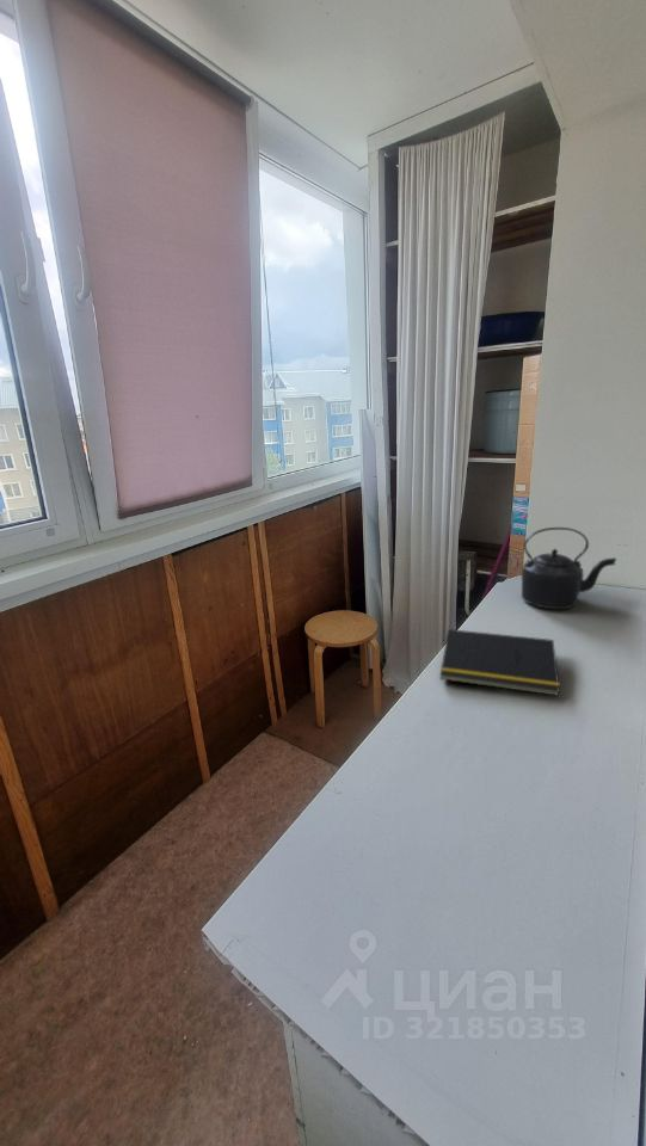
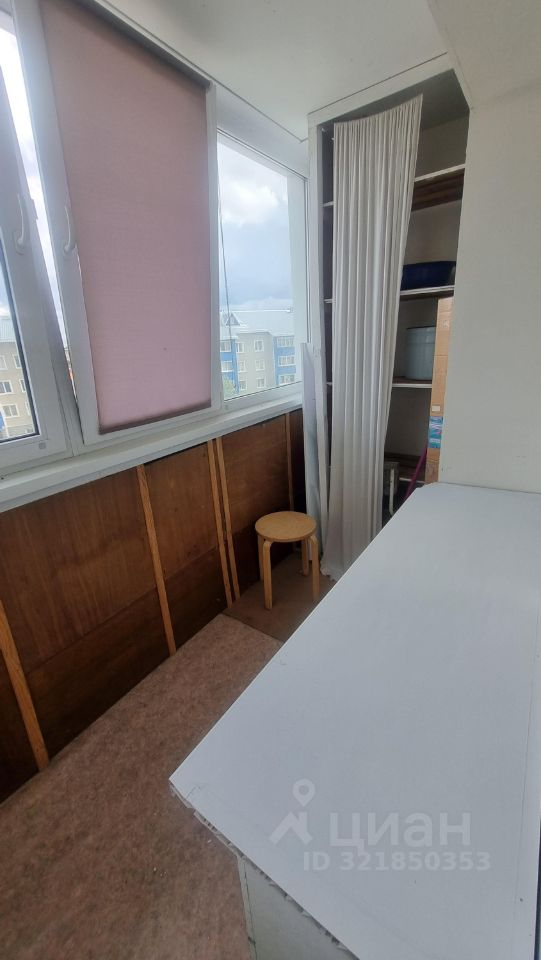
- kettle [521,526,617,610]
- notepad [439,628,561,697]
